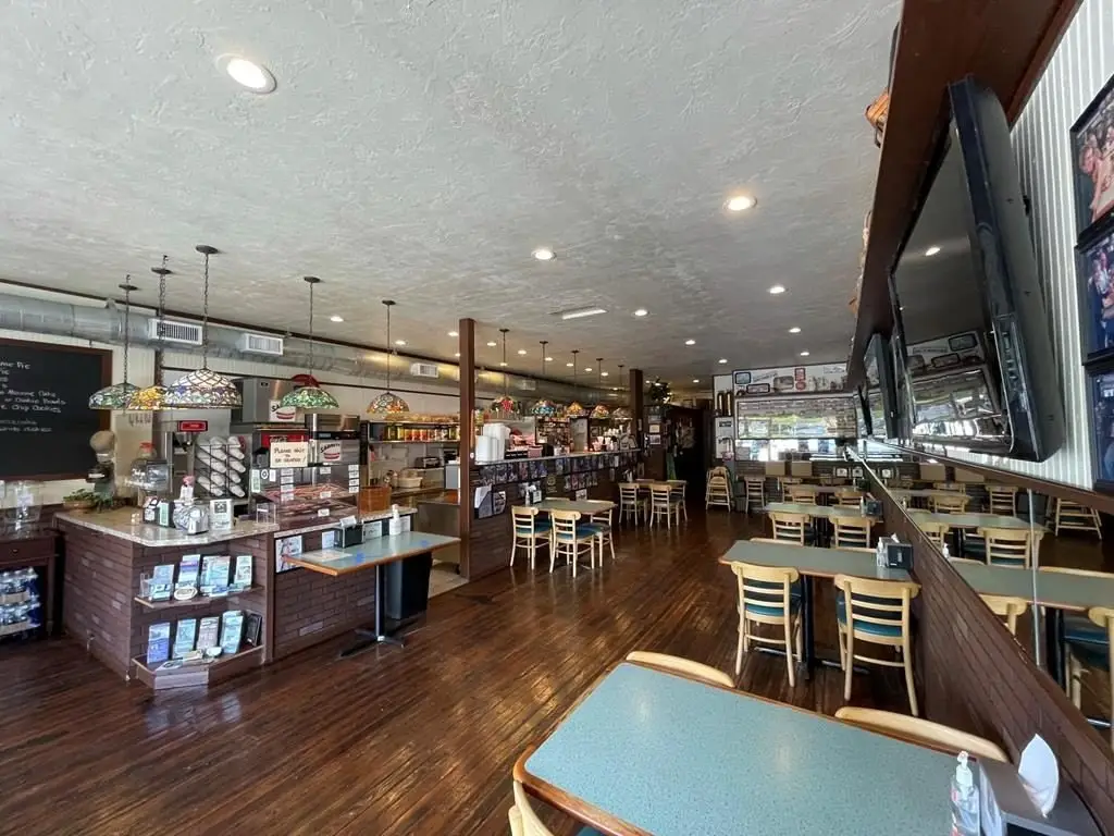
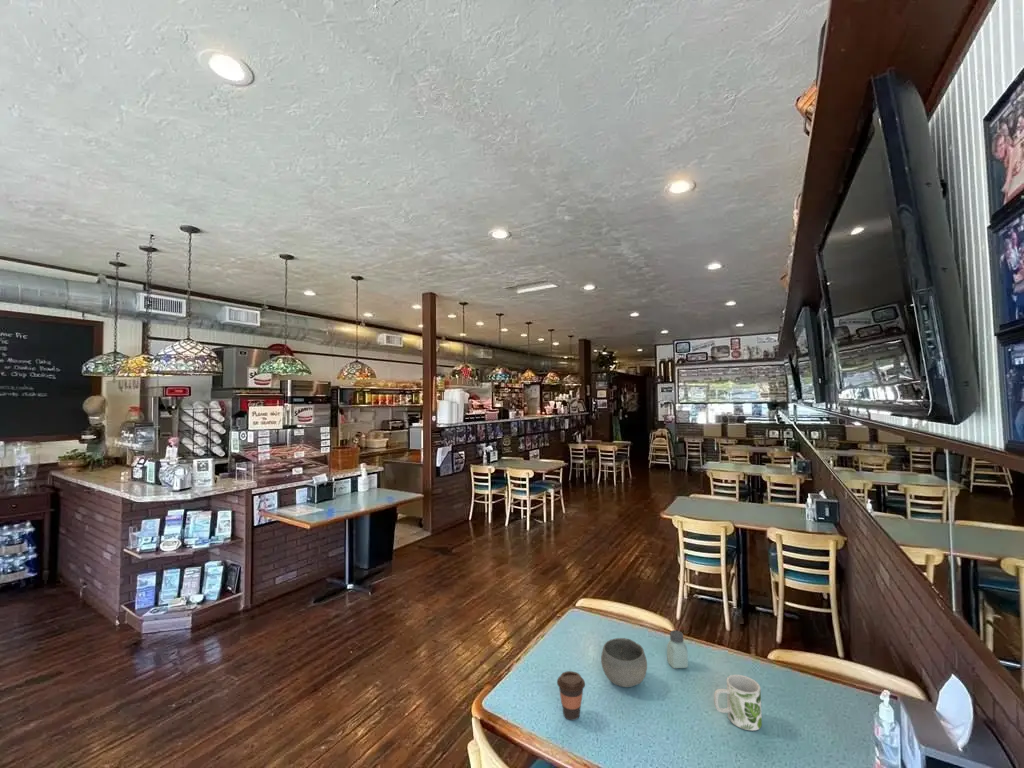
+ mug [713,674,763,732]
+ saltshaker [666,629,689,669]
+ bowl [600,637,648,688]
+ coffee cup [556,670,586,721]
